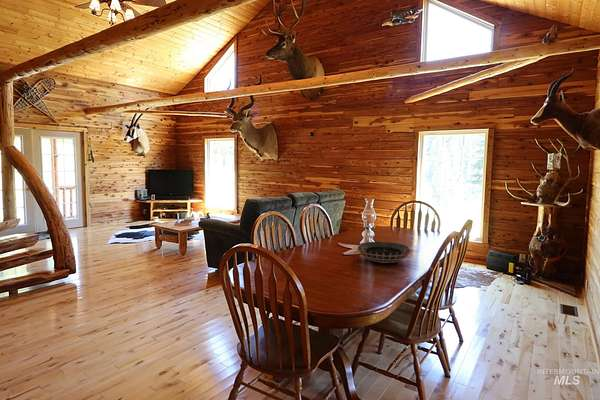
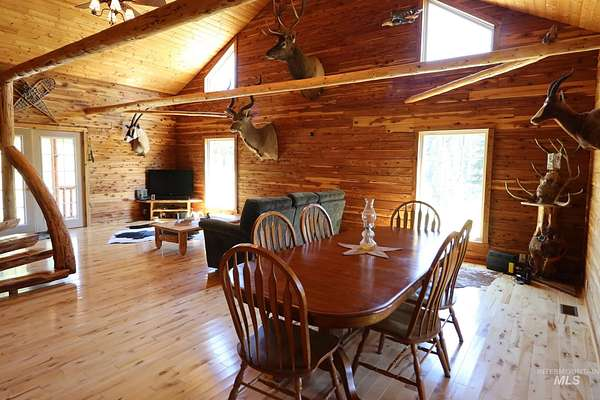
- decorative bowl [357,241,411,264]
